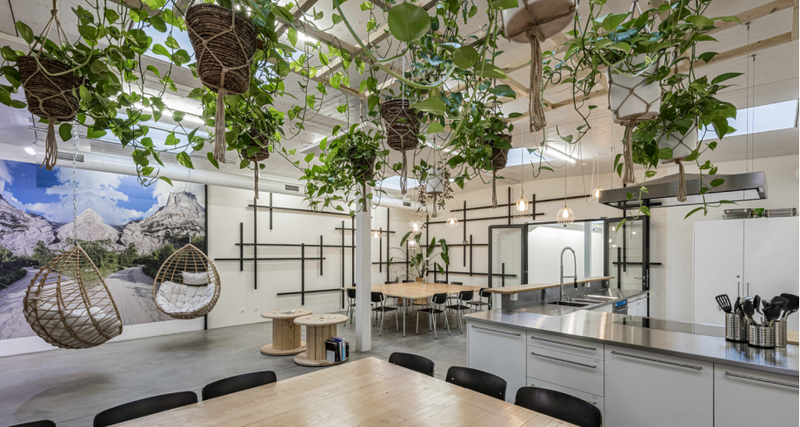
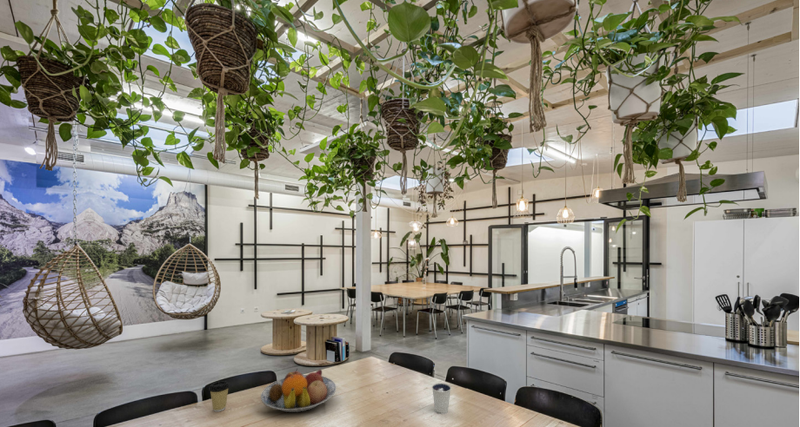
+ fruit bowl [260,368,337,413]
+ dixie cup [431,382,452,415]
+ coffee cup [208,380,231,413]
